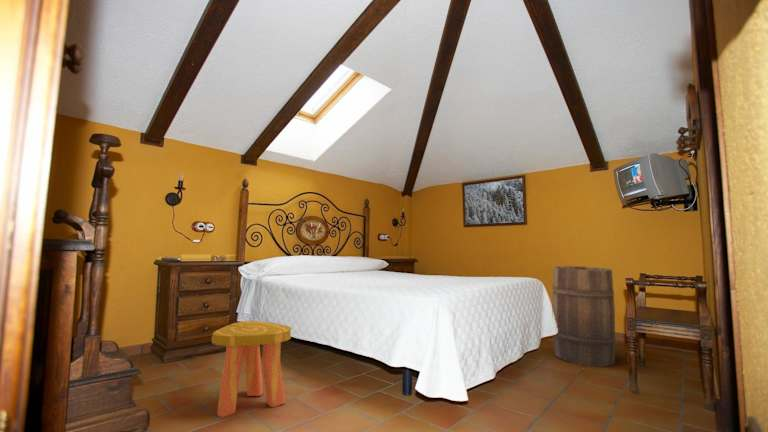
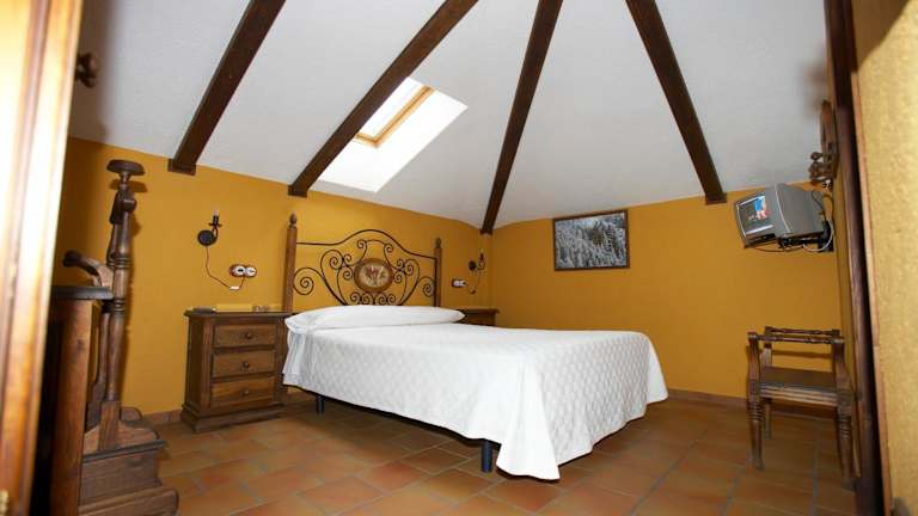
- stool [211,320,293,418]
- wooden barrel [551,265,617,368]
